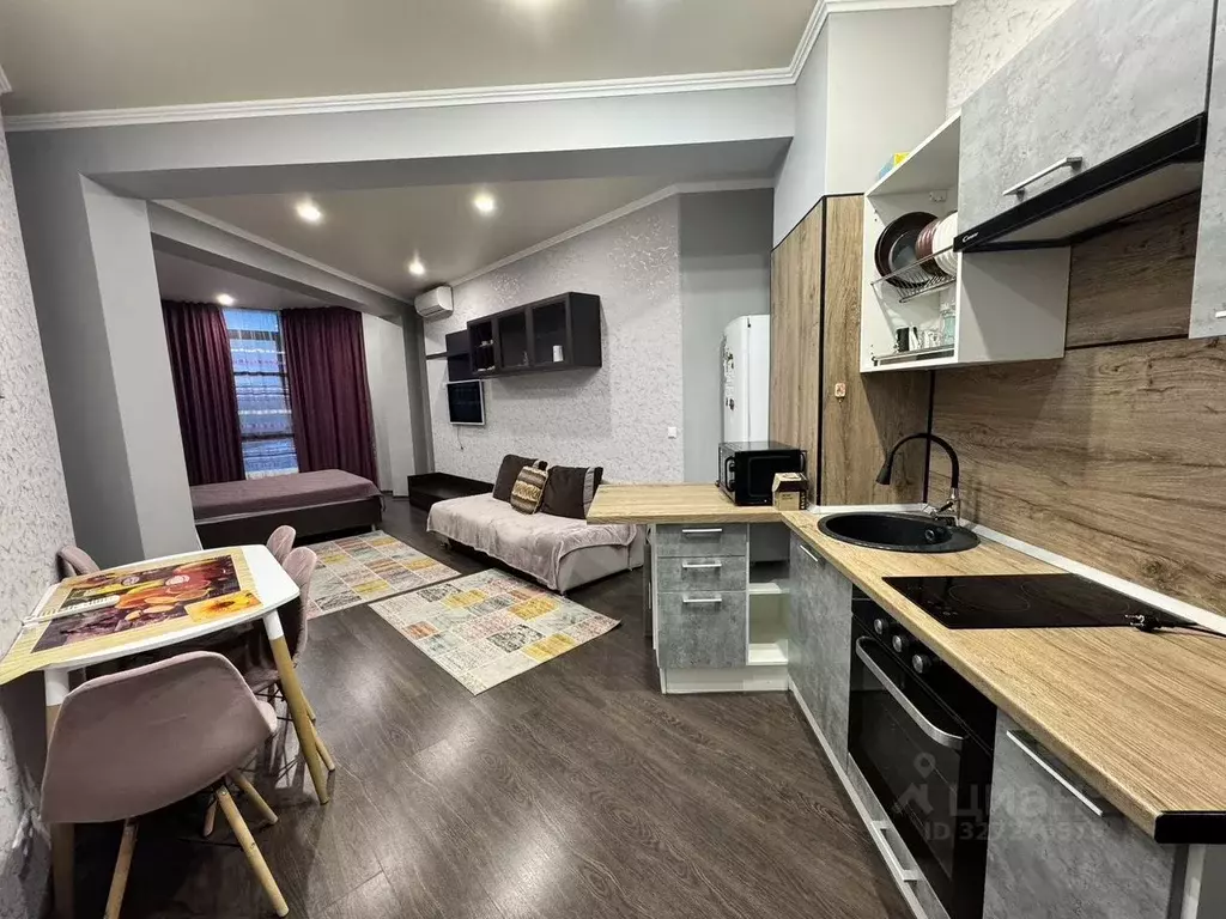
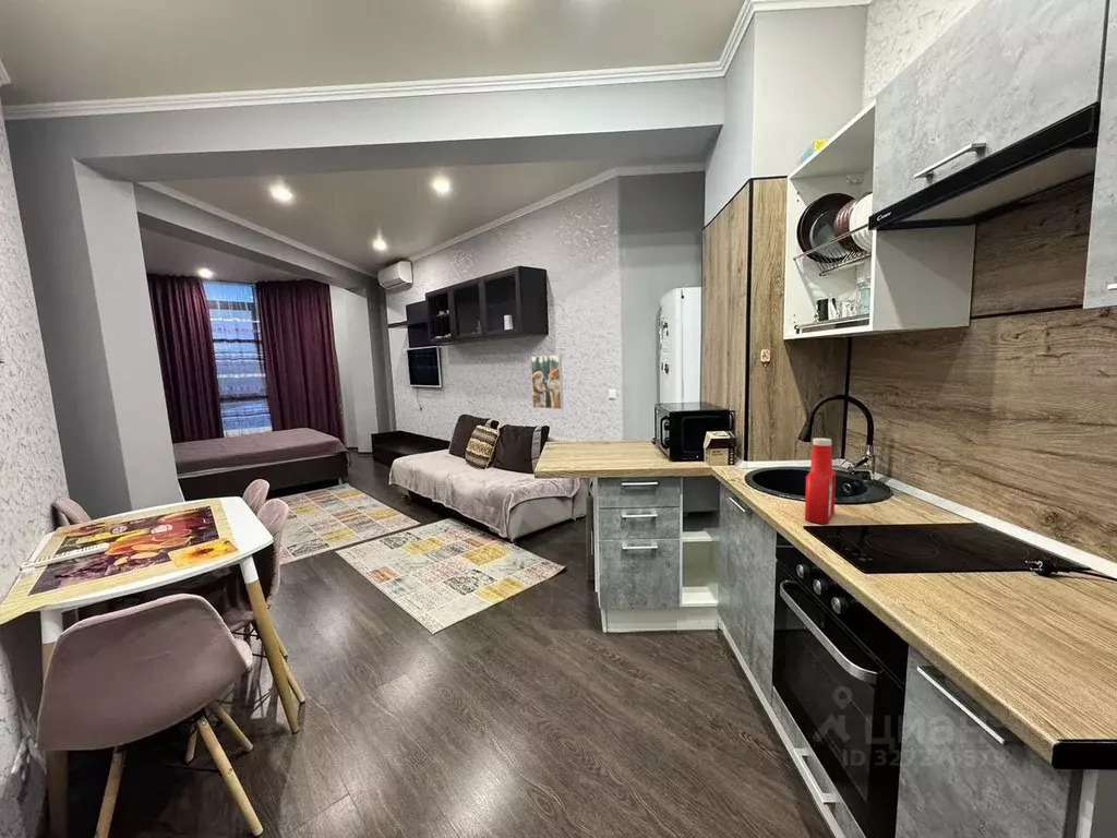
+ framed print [530,354,564,410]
+ soap bottle [804,436,837,525]
